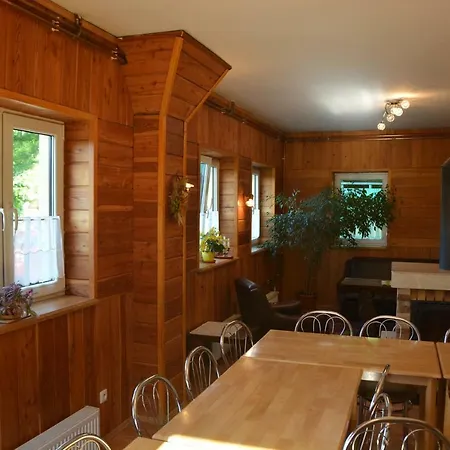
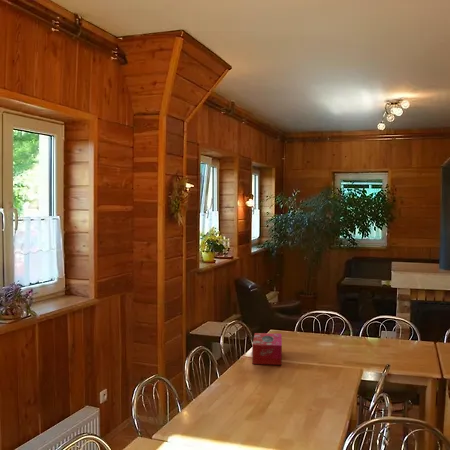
+ tissue box [251,332,283,366]
